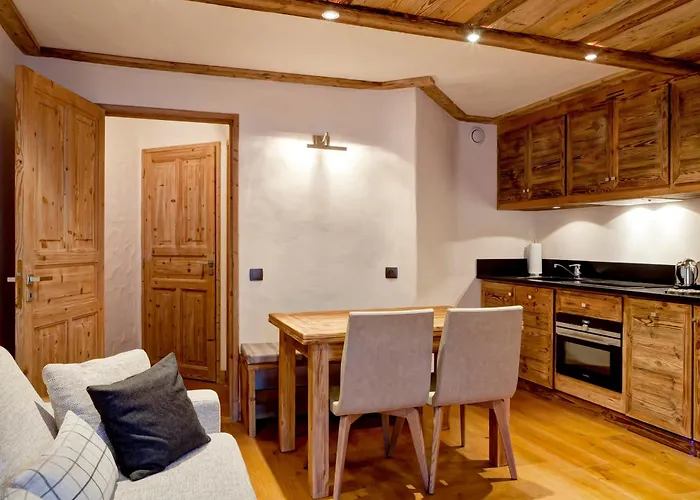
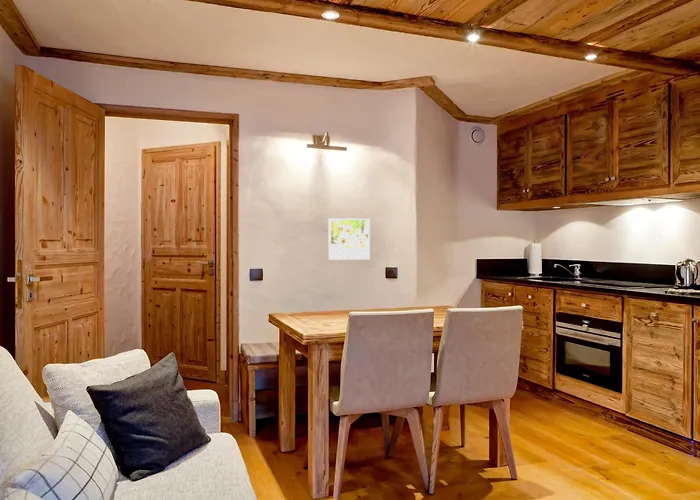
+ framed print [328,217,371,261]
